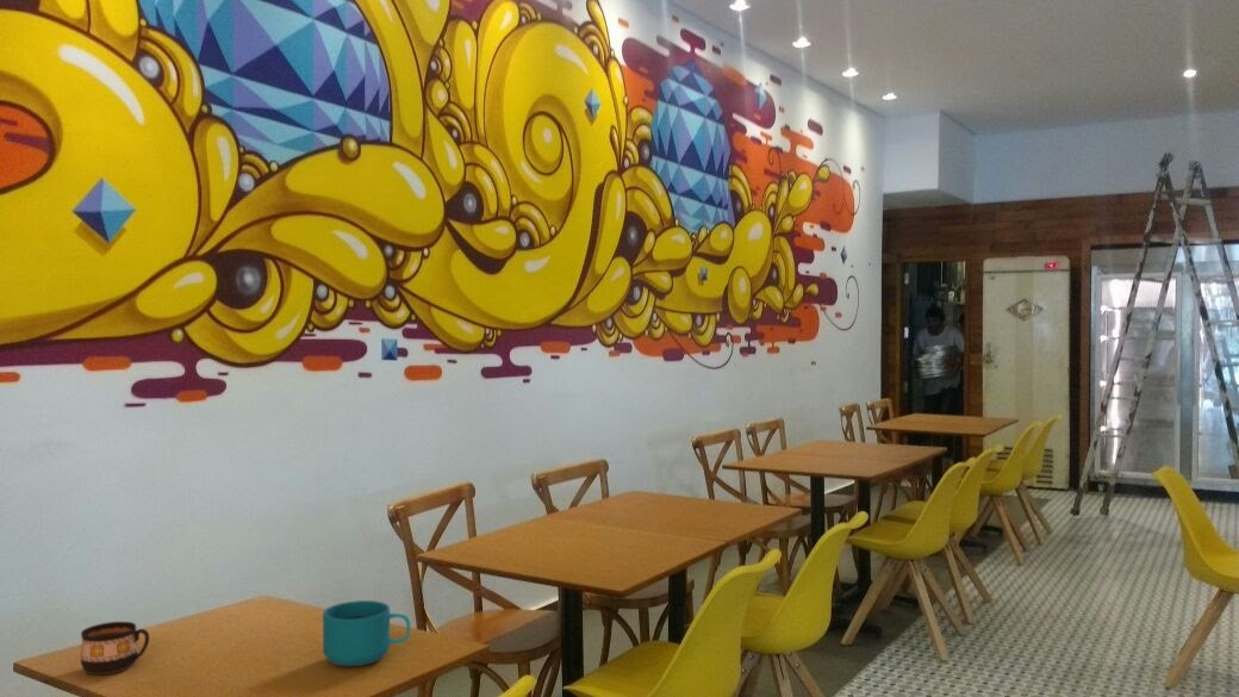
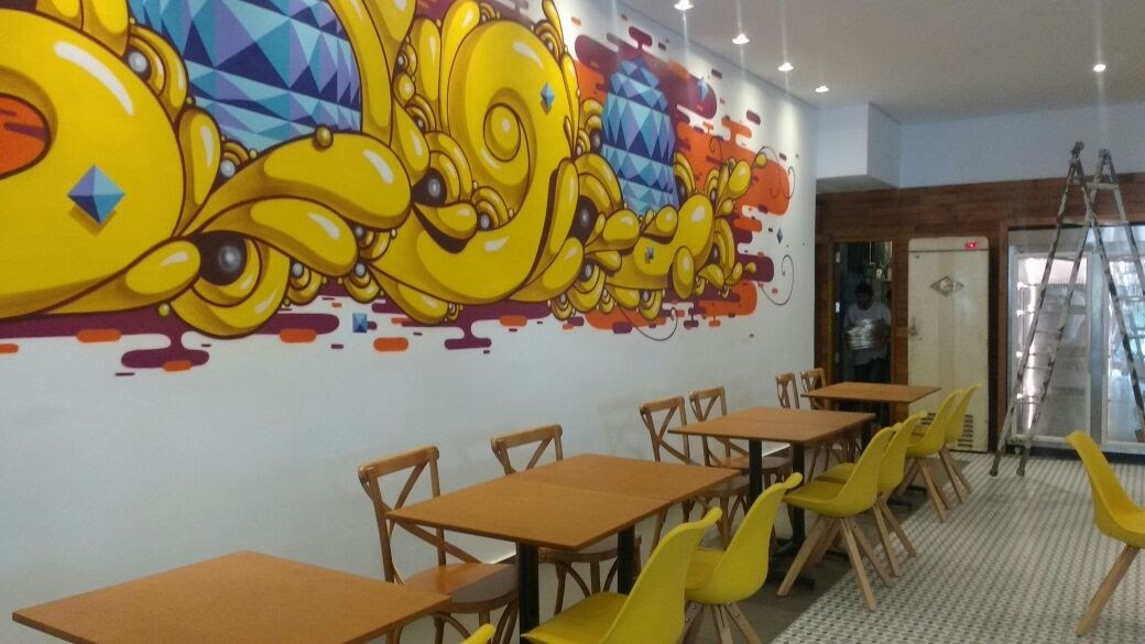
- cup [80,621,151,676]
- cup [322,599,412,667]
